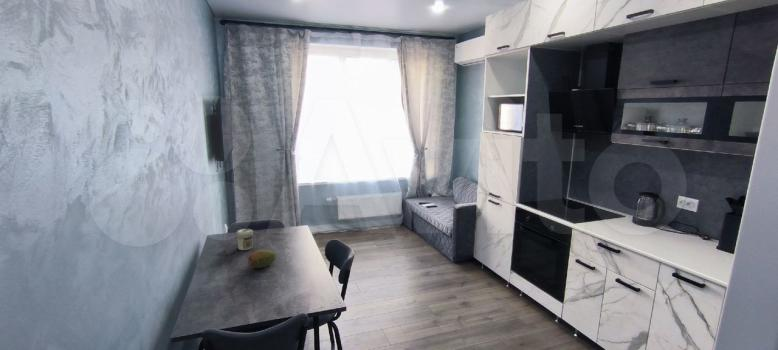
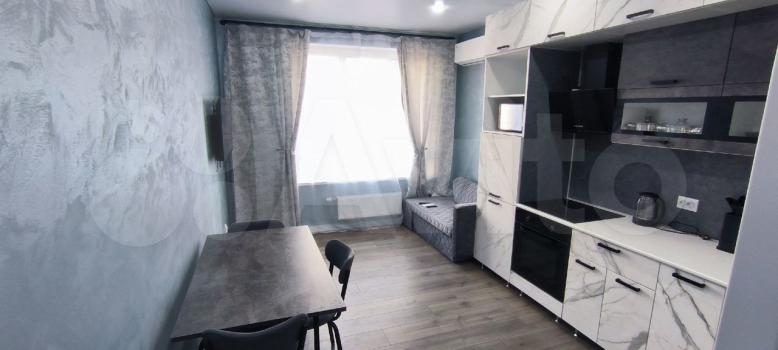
- fruit [247,249,277,269]
- jar [235,228,254,251]
